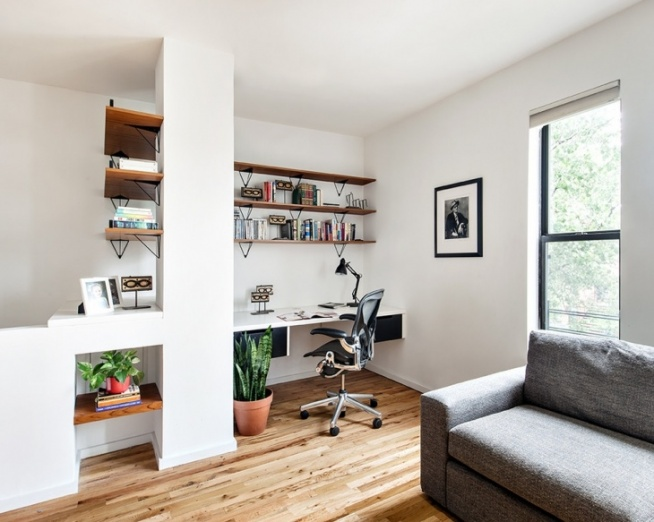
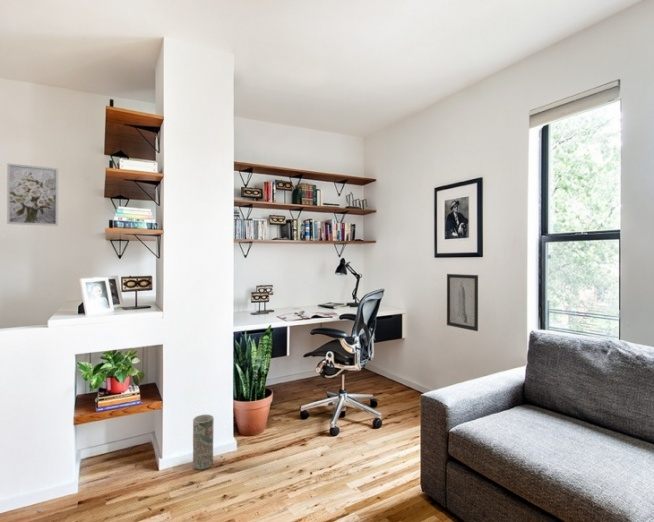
+ wall art [446,273,479,332]
+ wall art [6,162,59,227]
+ vase [192,414,215,471]
